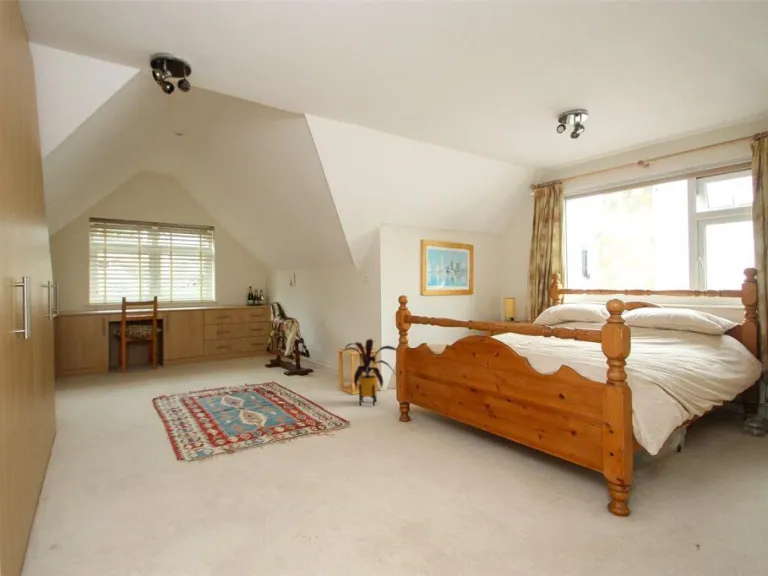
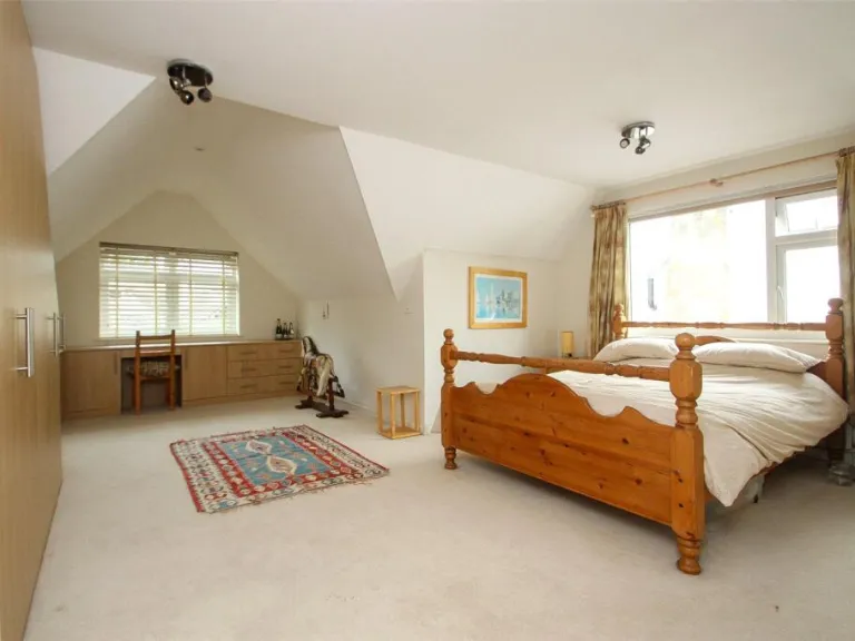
- house plant [340,338,398,407]
